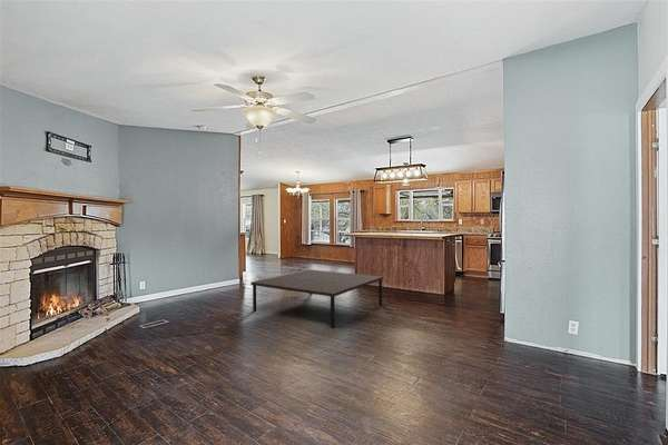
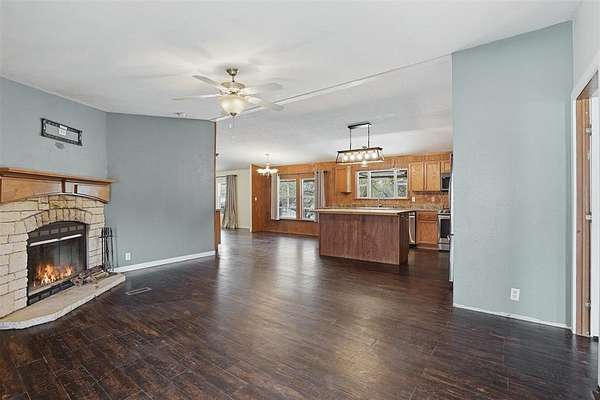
- coffee table [249,269,384,329]
